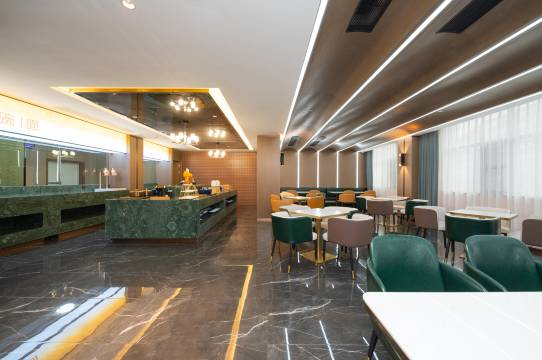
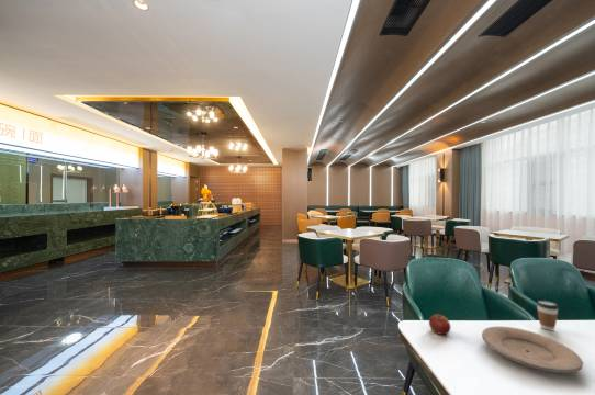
+ coffee cup [536,300,560,331]
+ plate [481,326,584,374]
+ apple [428,312,452,336]
